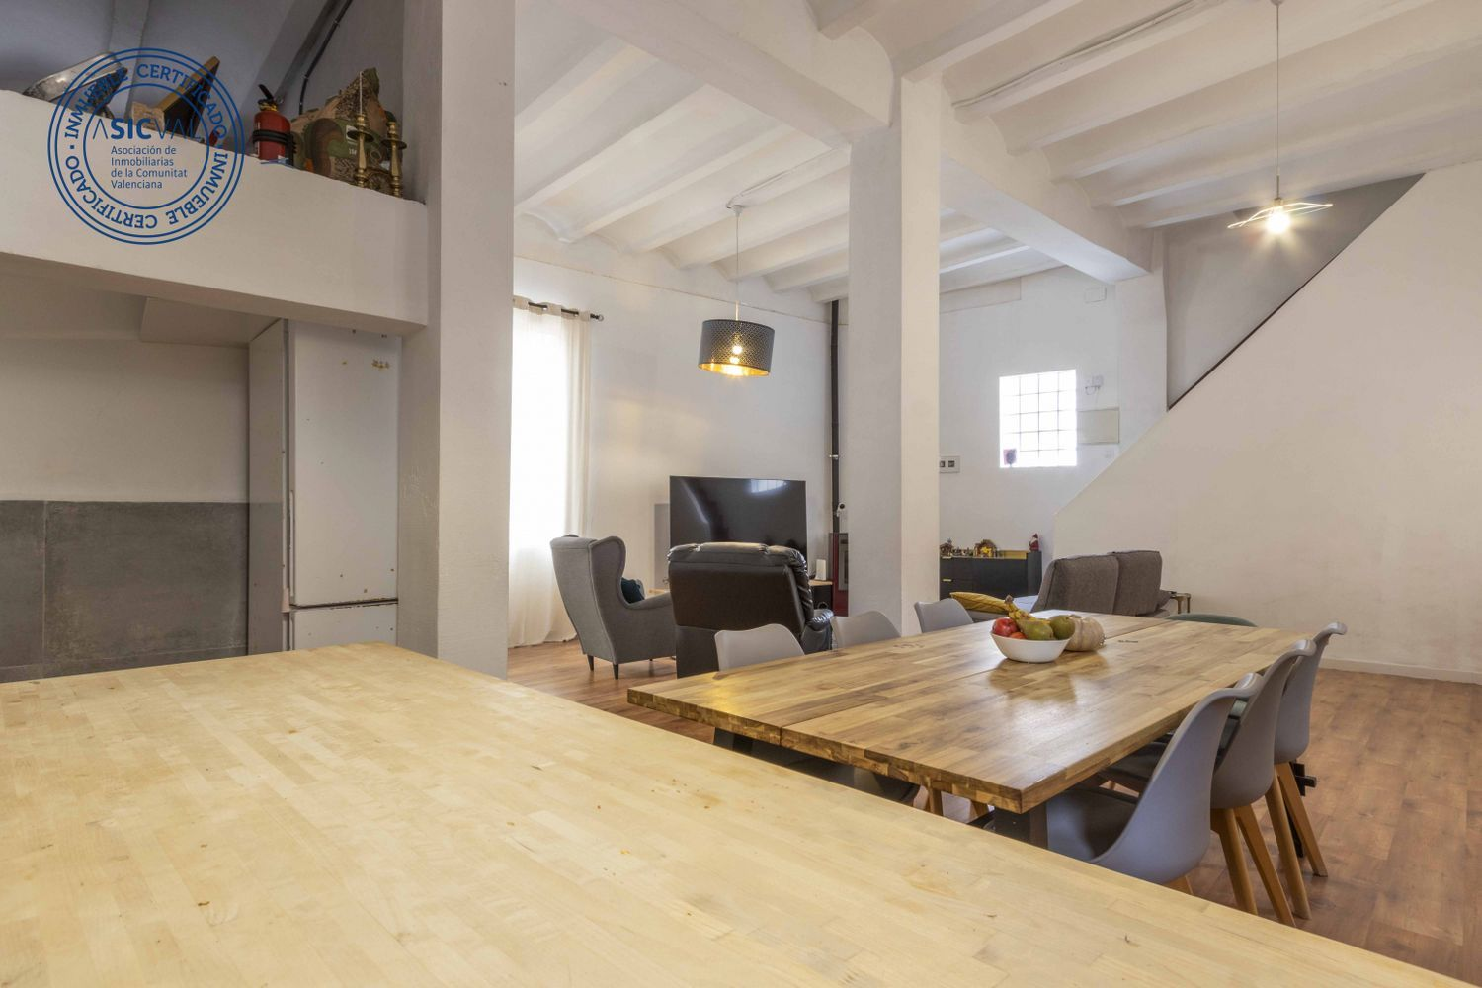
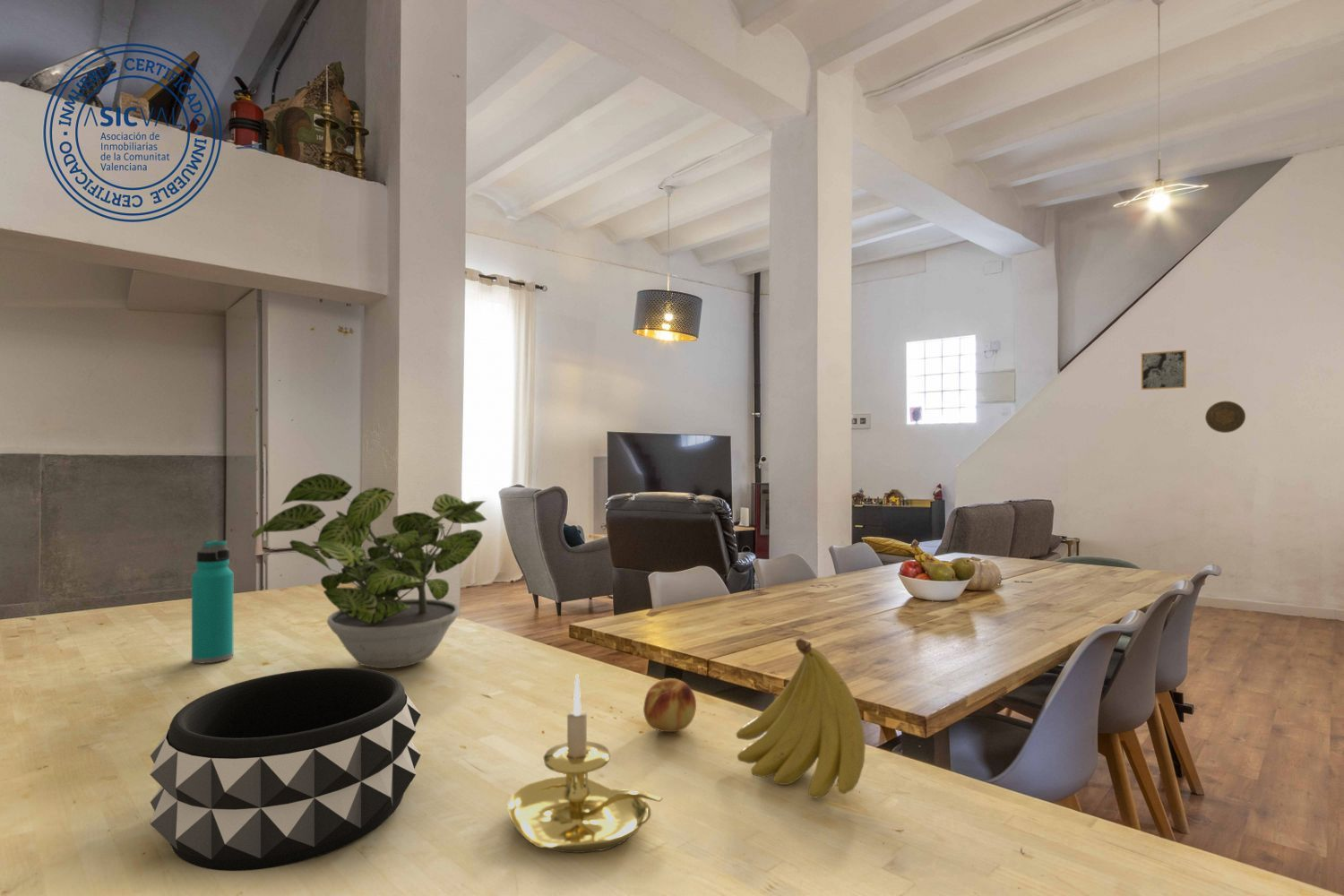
+ banana [736,637,866,799]
+ decorative bowl [149,668,422,872]
+ potted plant [251,473,487,669]
+ wall art [1141,349,1187,391]
+ water bottle [191,539,235,665]
+ fruit [642,677,697,733]
+ decorative plate [1204,401,1246,434]
+ candle holder [506,674,663,854]
